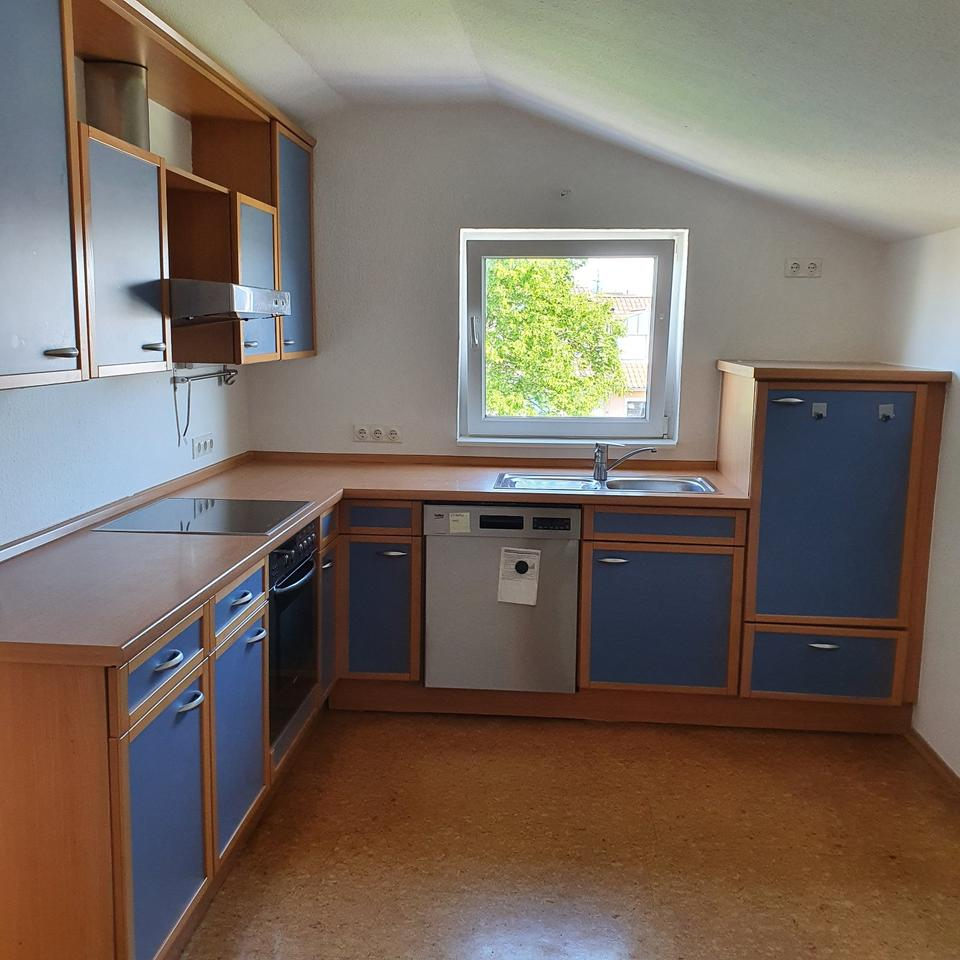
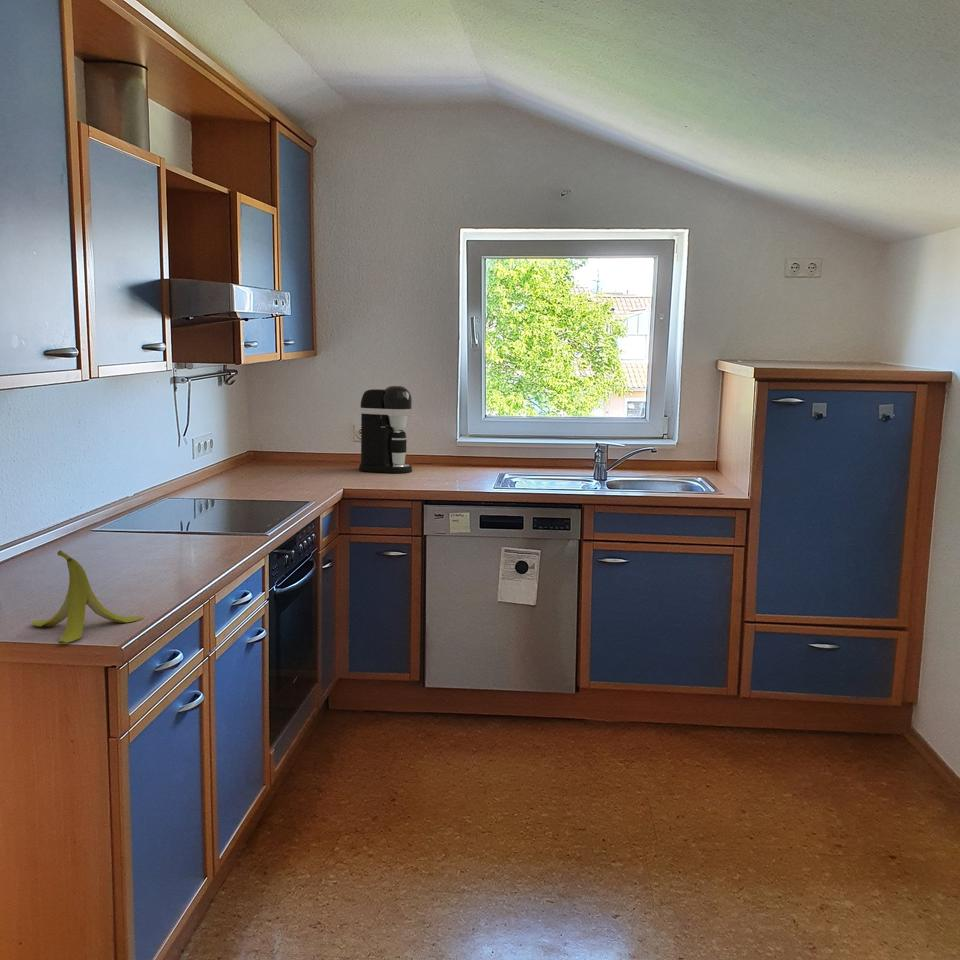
+ banana peel [30,549,144,645]
+ coffee maker [358,385,413,474]
